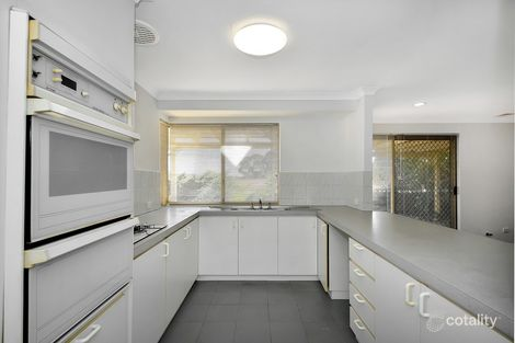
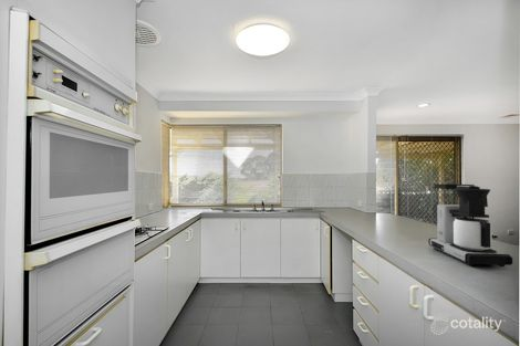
+ coffee maker [427,184,513,268]
